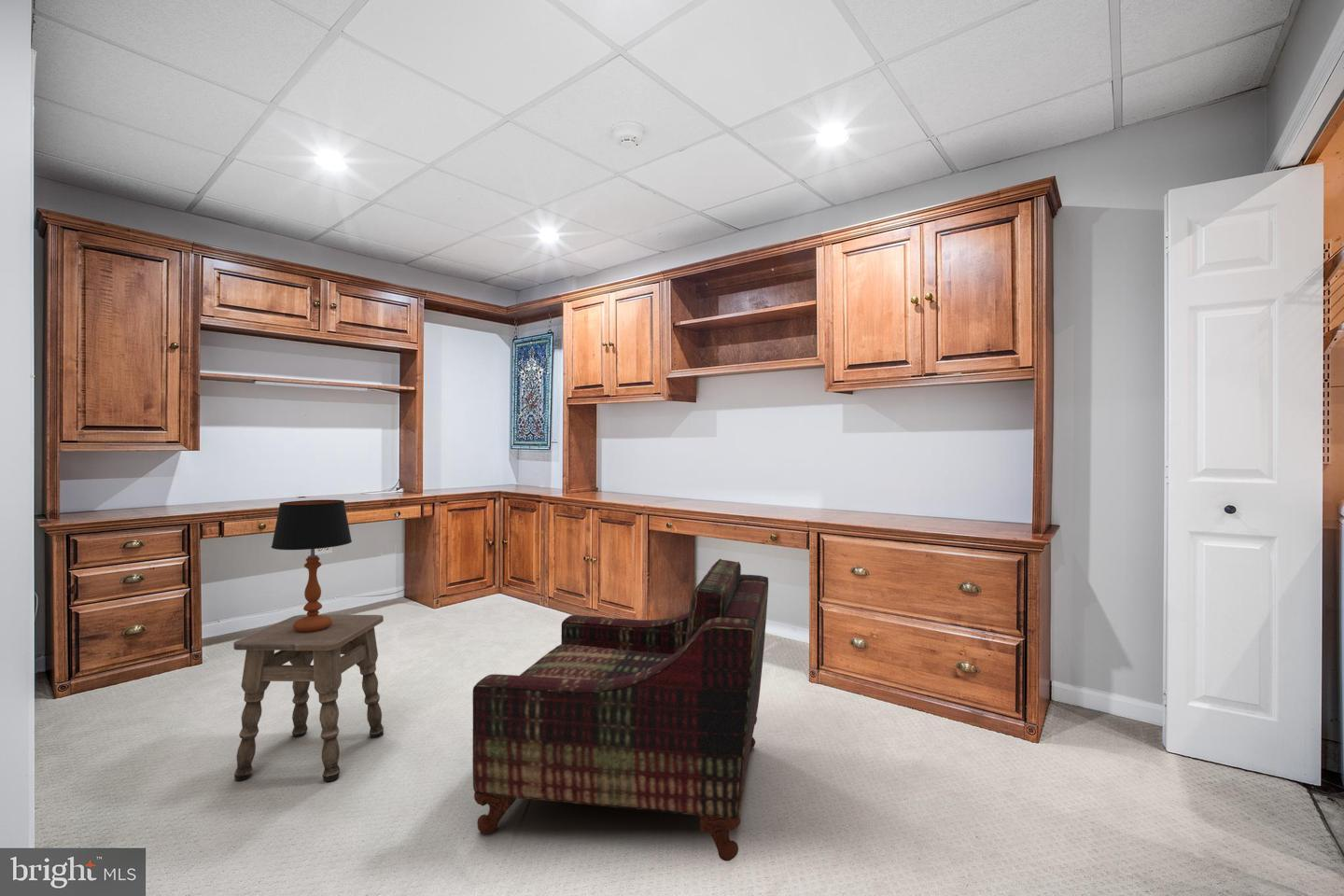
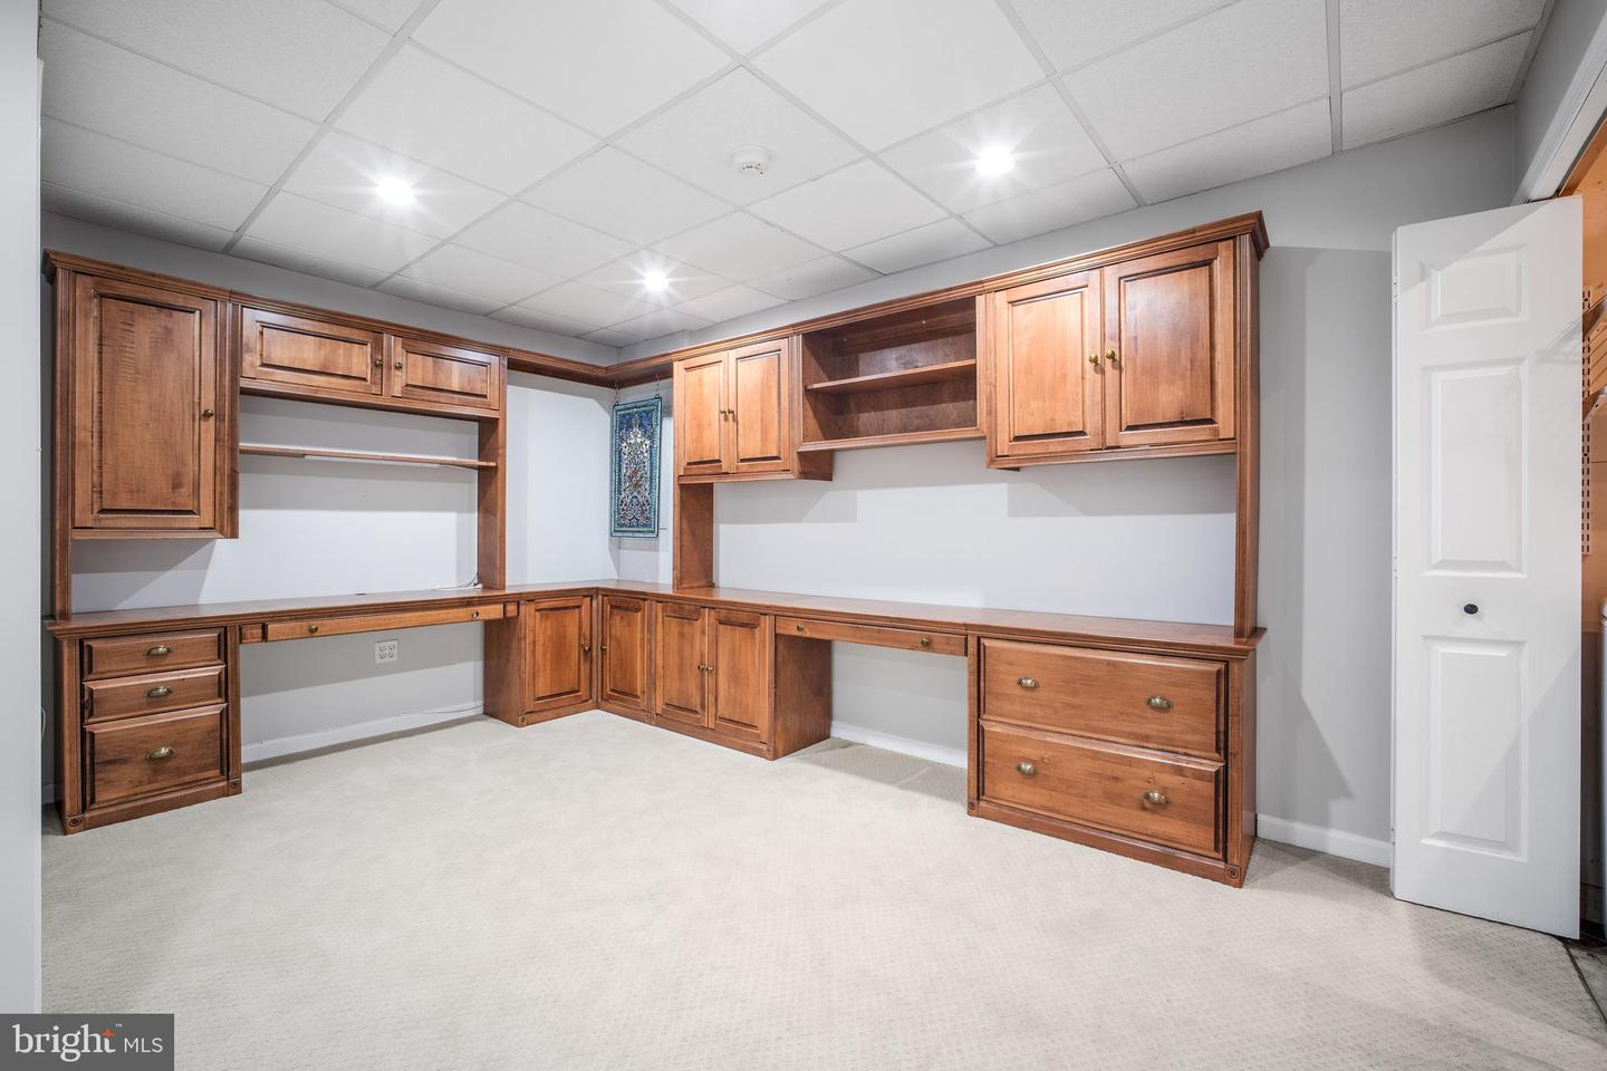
- table lamp [271,499,353,633]
- armchair [471,558,769,862]
- side table [232,614,385,782]
